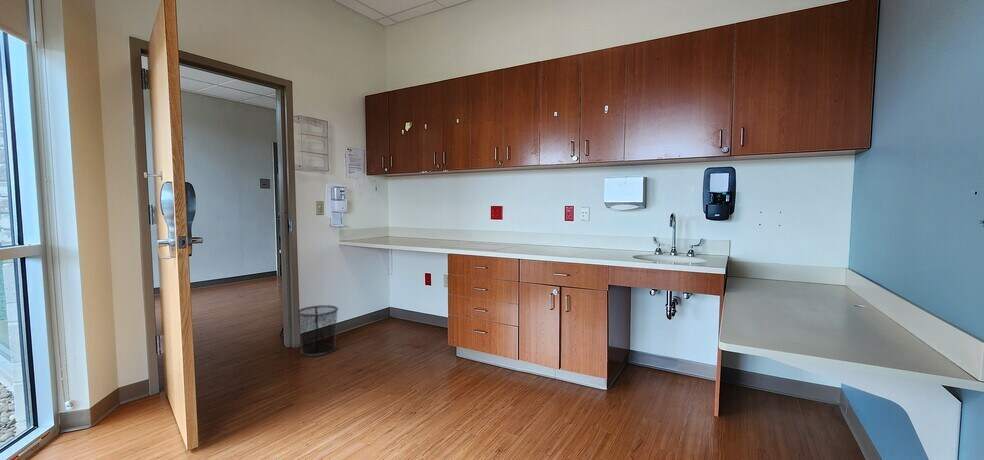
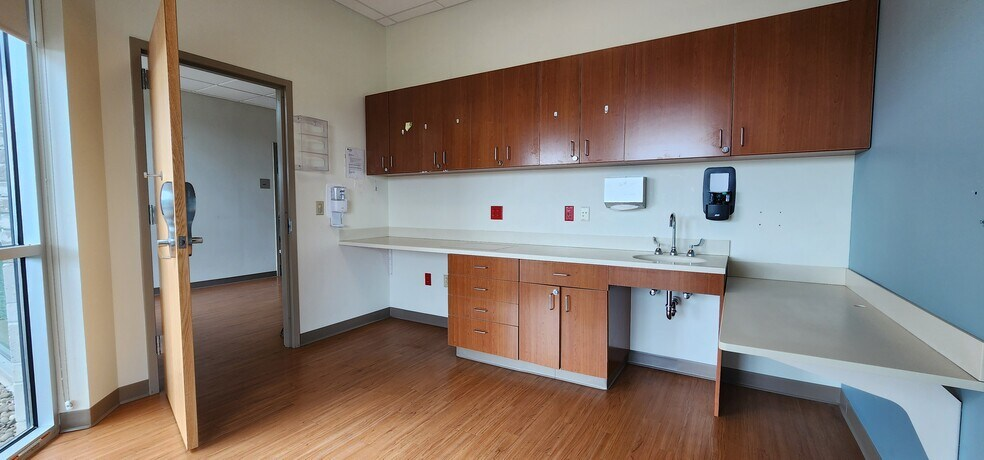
- waste bin [295,304,339,357]
